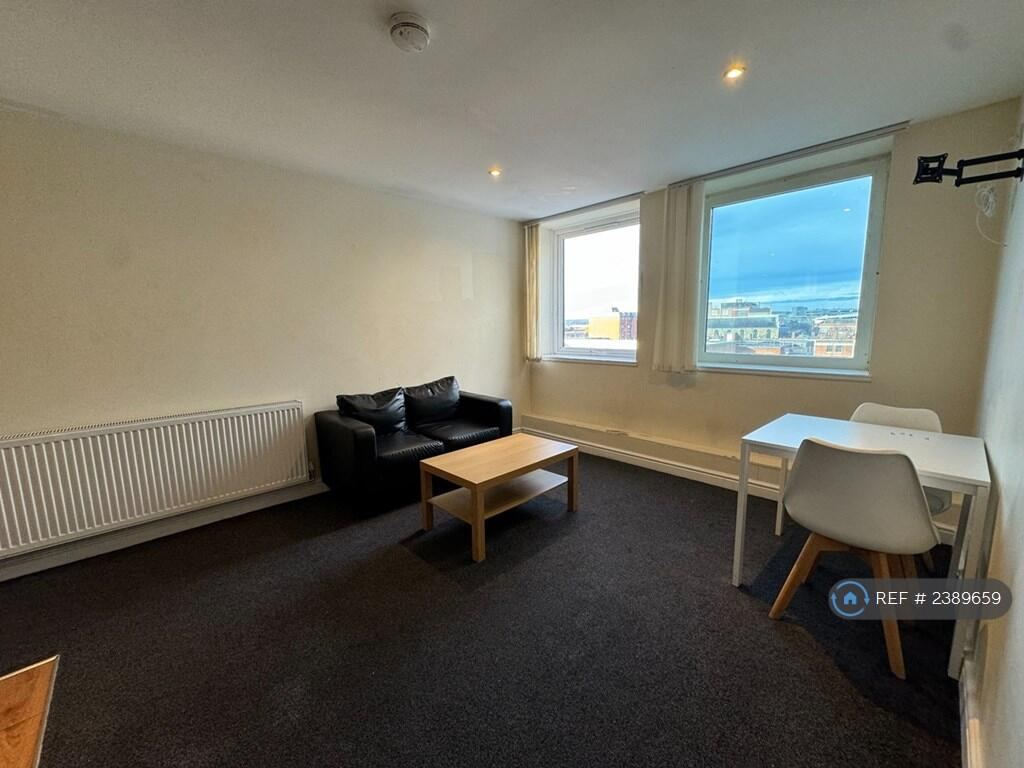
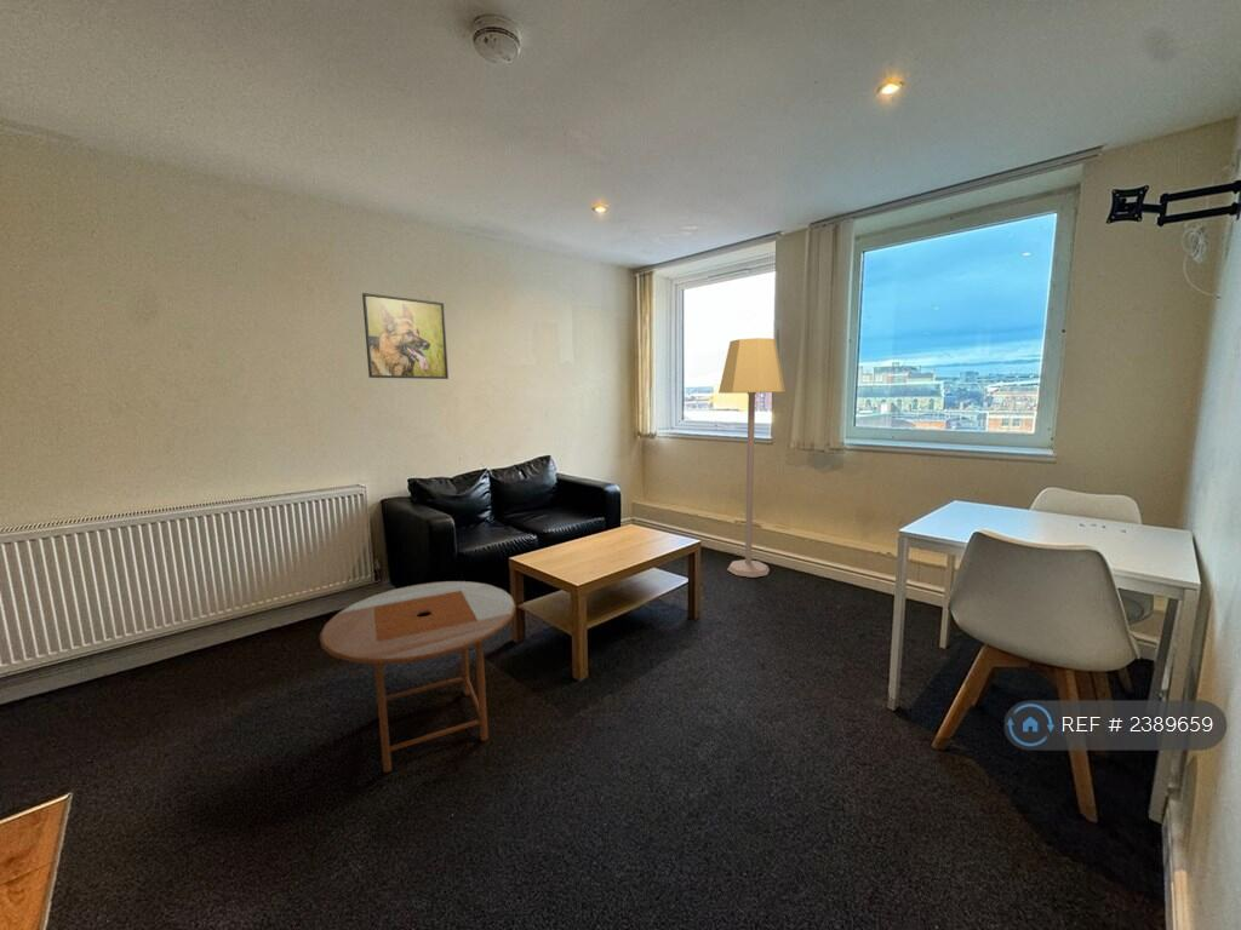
+ lamp [717,337,787,579]
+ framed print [361,292,450,380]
+ side table [318,580,517,774]
